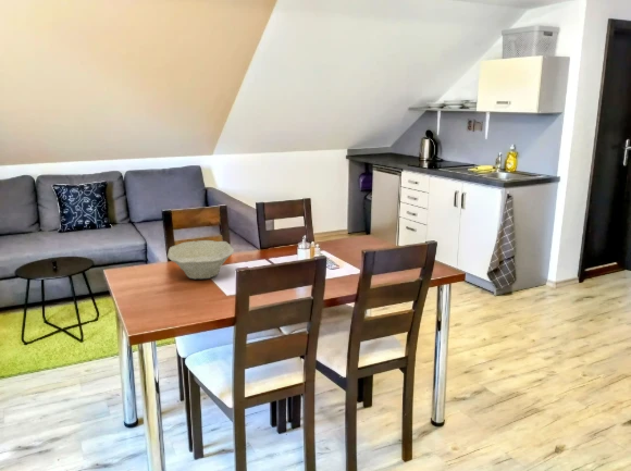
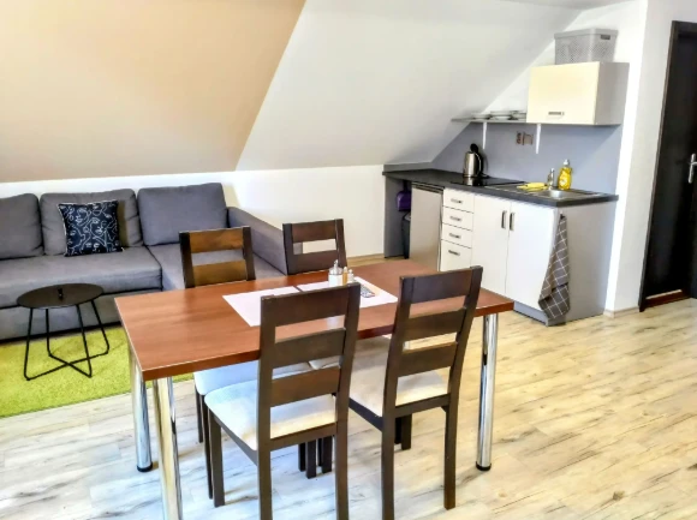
- bowl [166,239,235,281]
